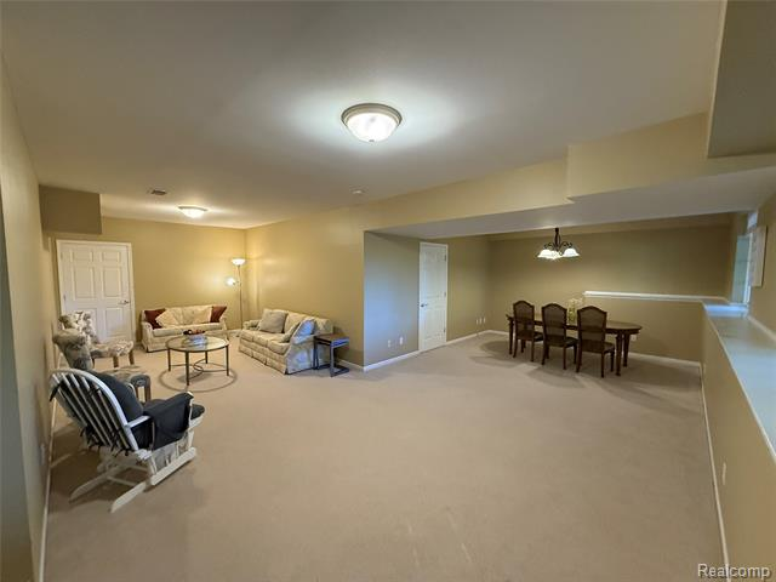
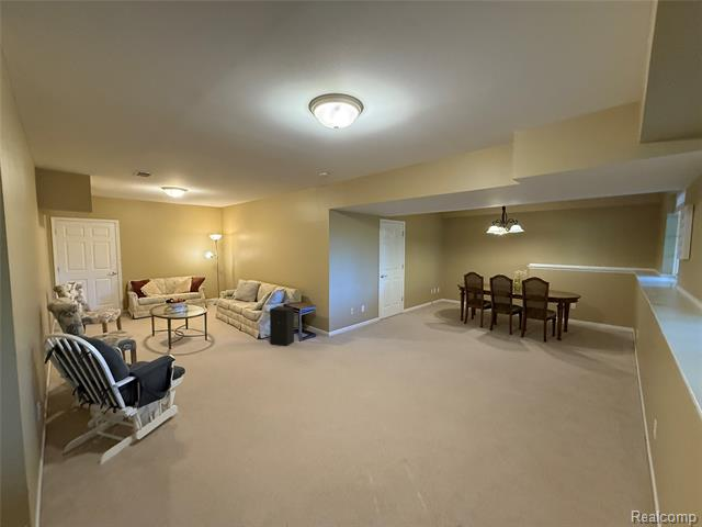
+ speaker [269,305,295,347]
